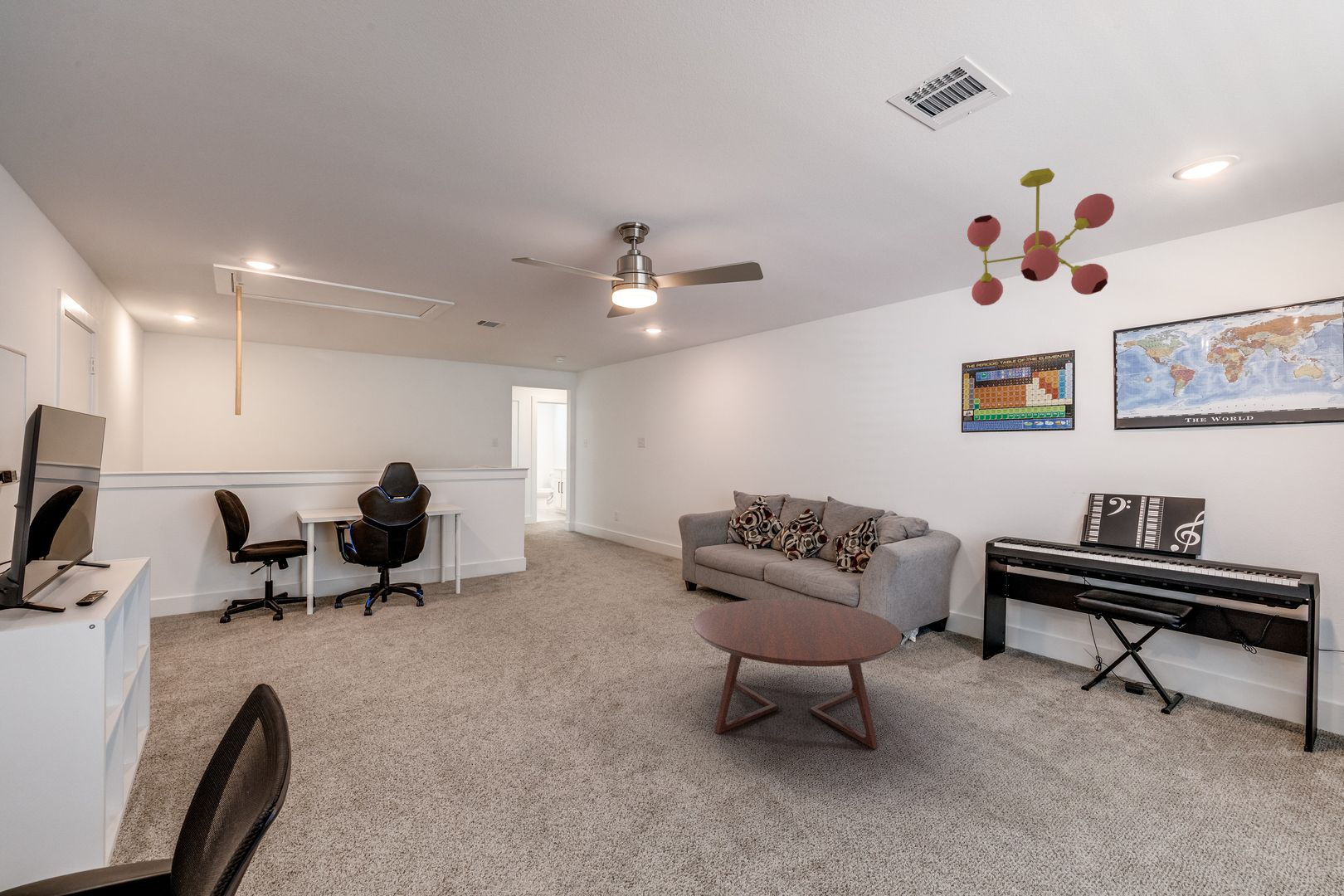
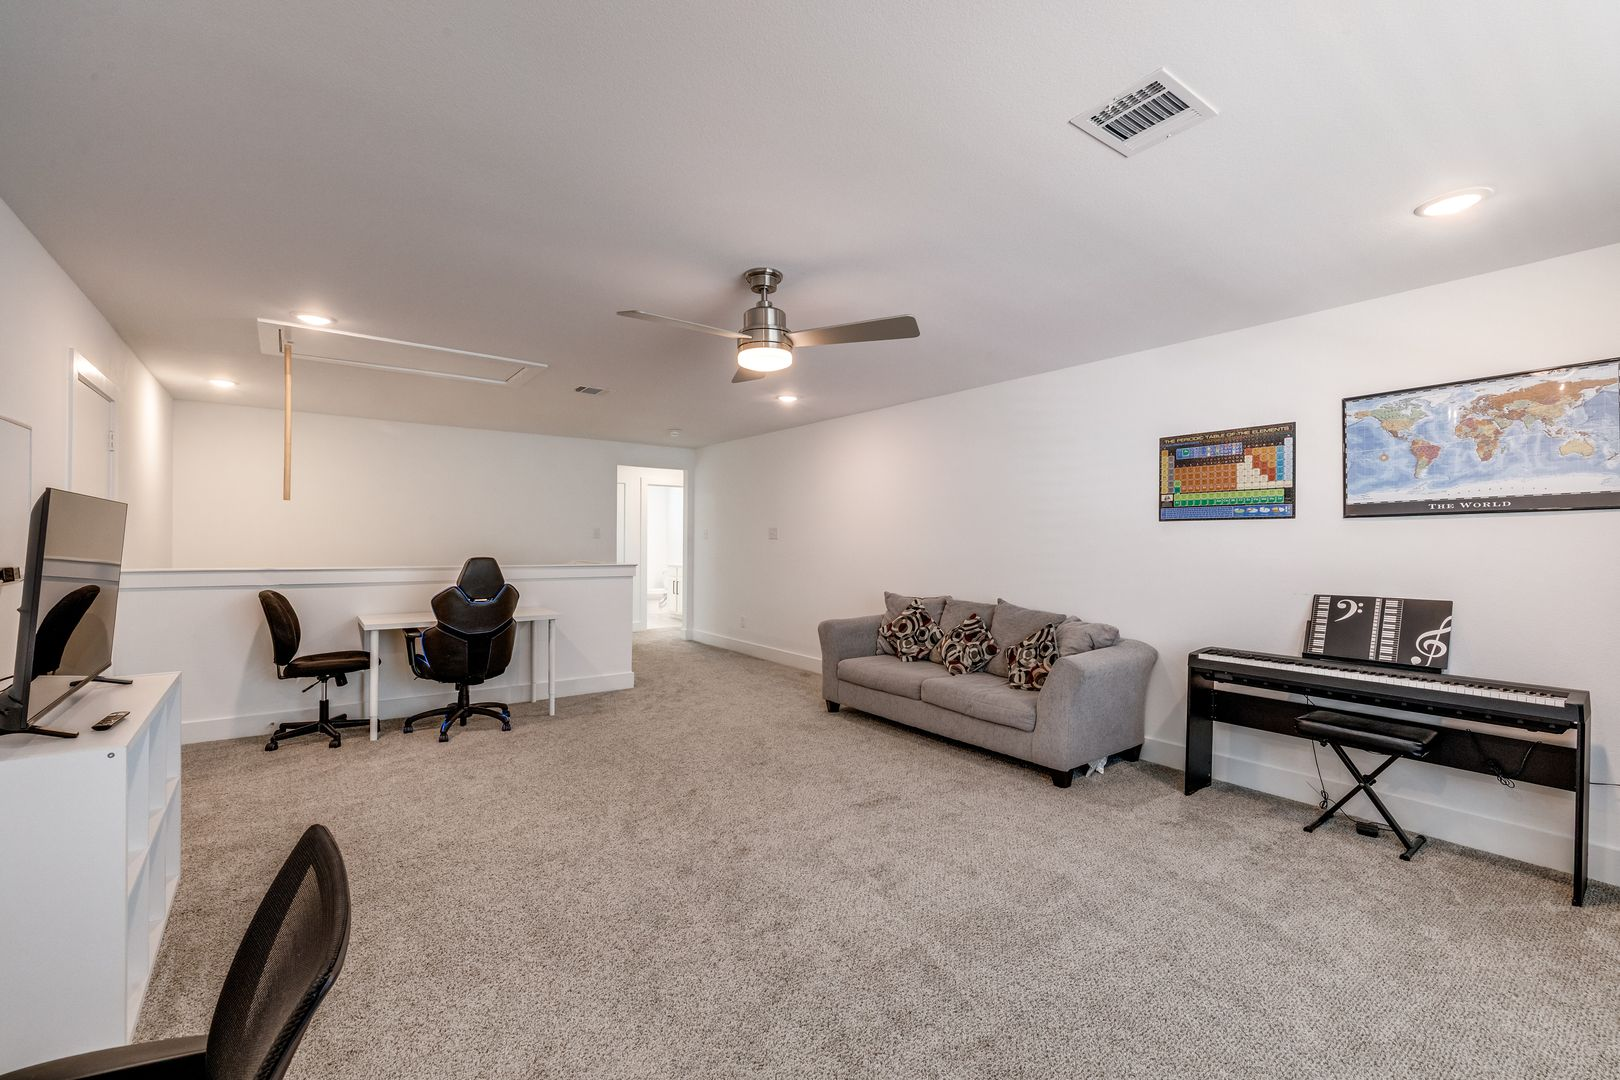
- ceiling light fixture [967,168,1115,306]
- coffee table [692,598,903,750]
